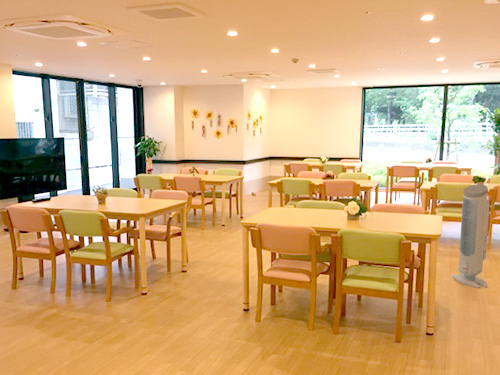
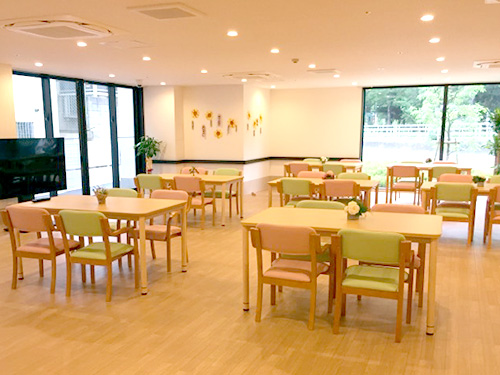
- air purifier [452,183,491,289]
